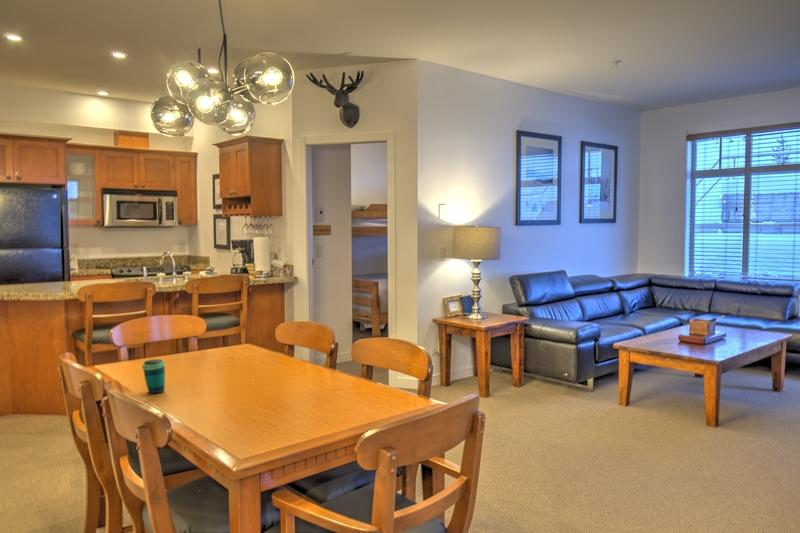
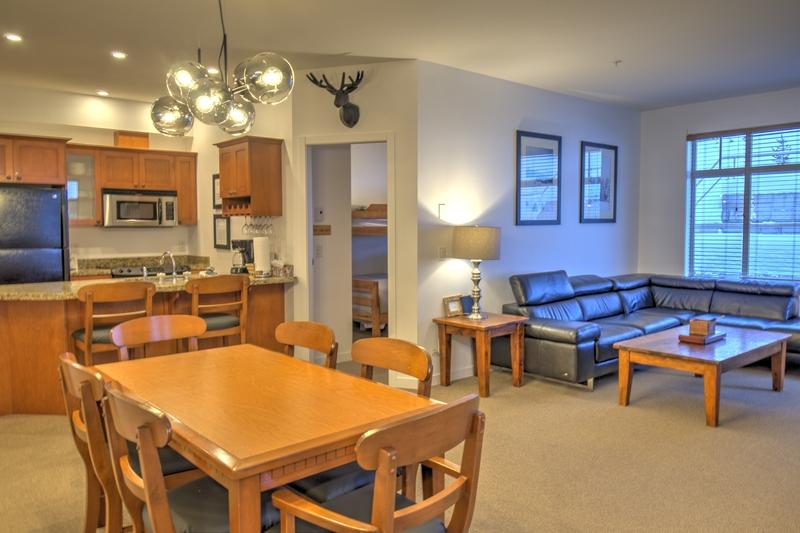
- cup [141,358,166,394]
